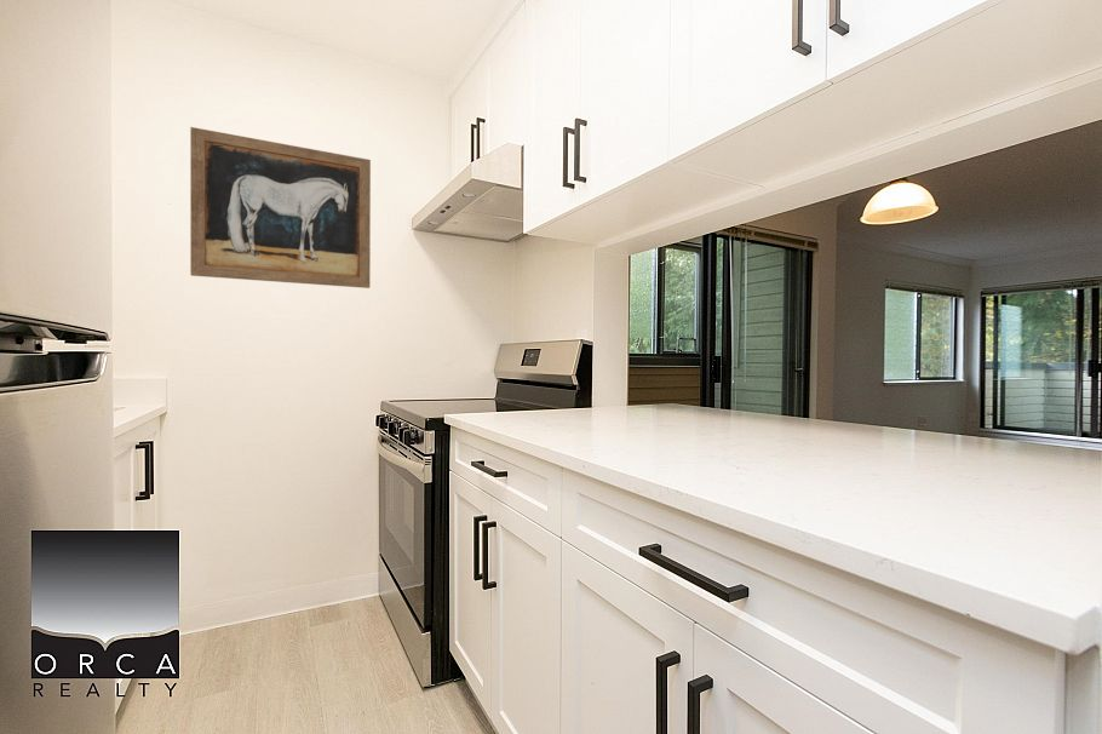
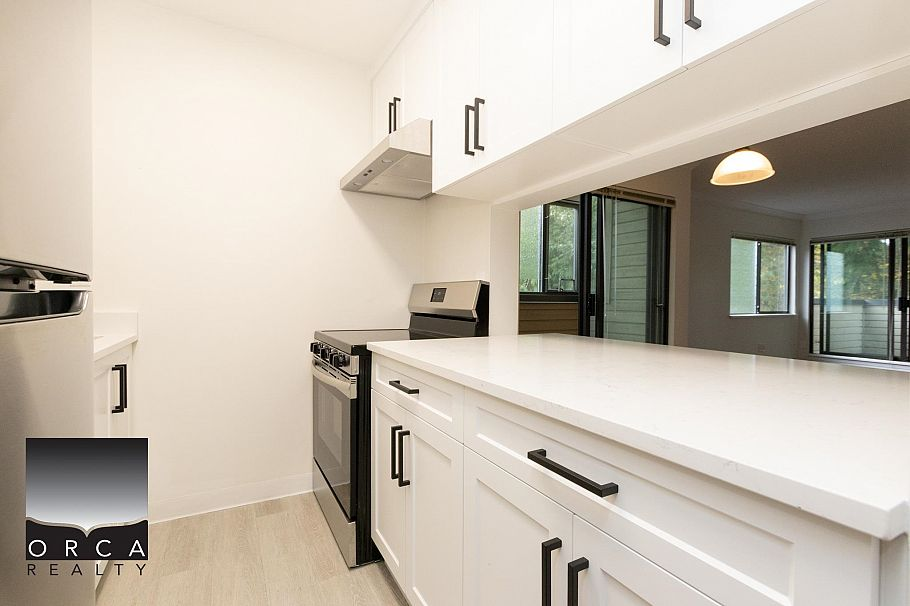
- wall art [189,126,372,289]
